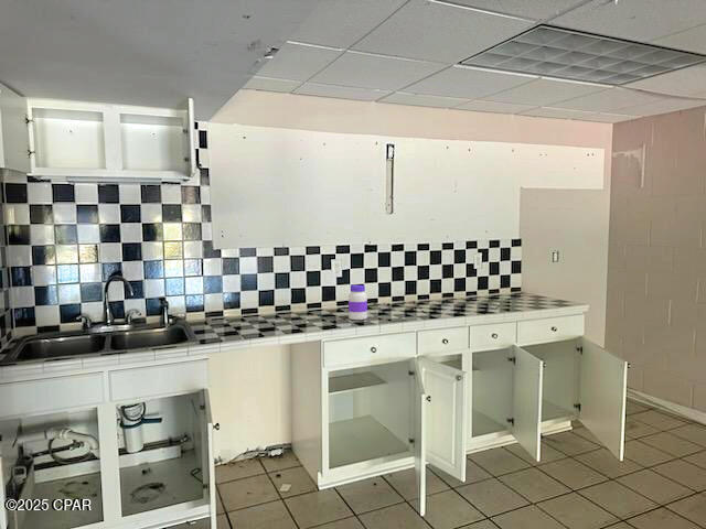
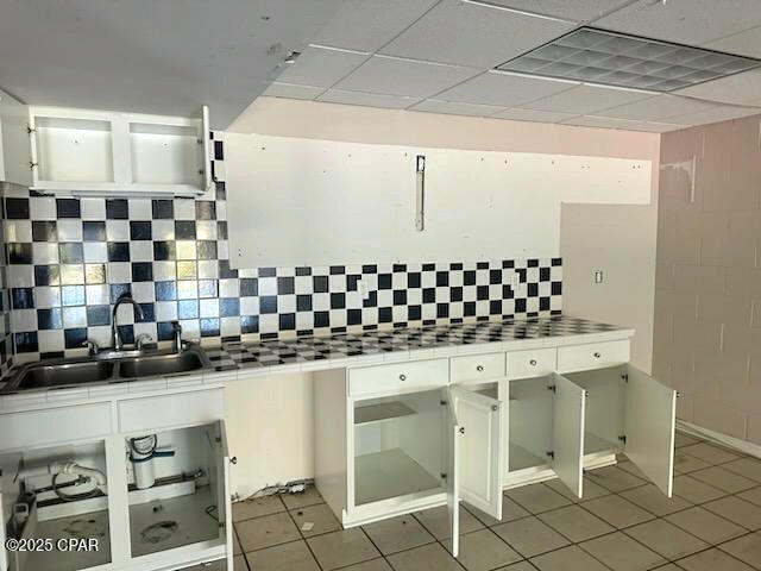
- jar [347,284,368,321]
